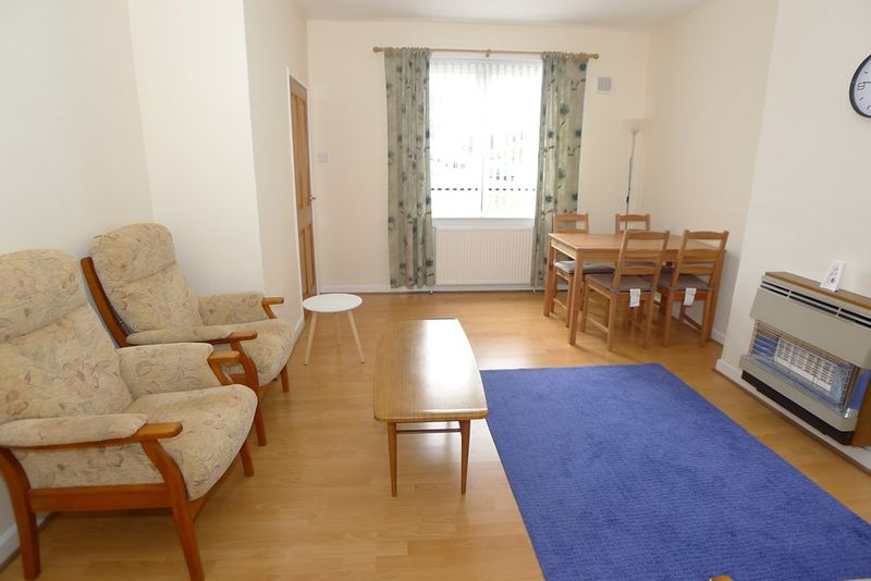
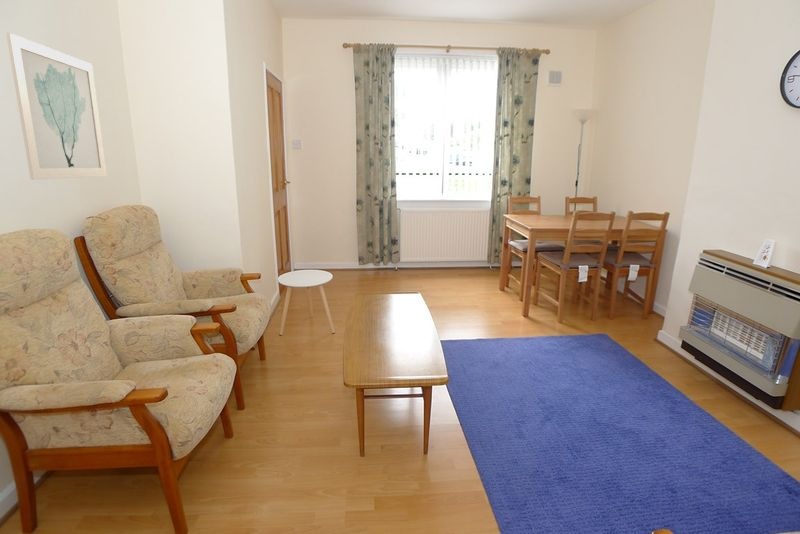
+ wall art [5,32,108,180]
